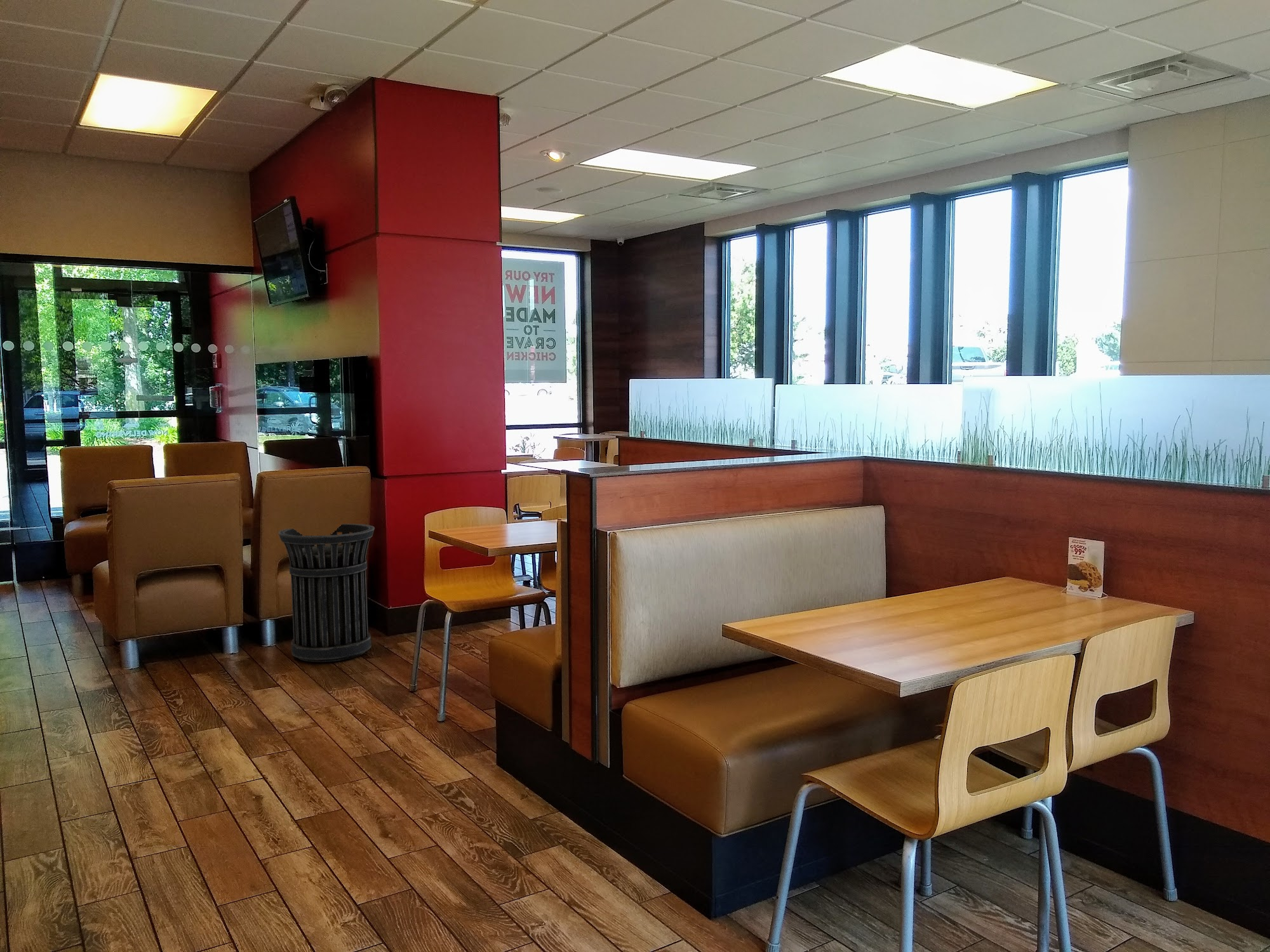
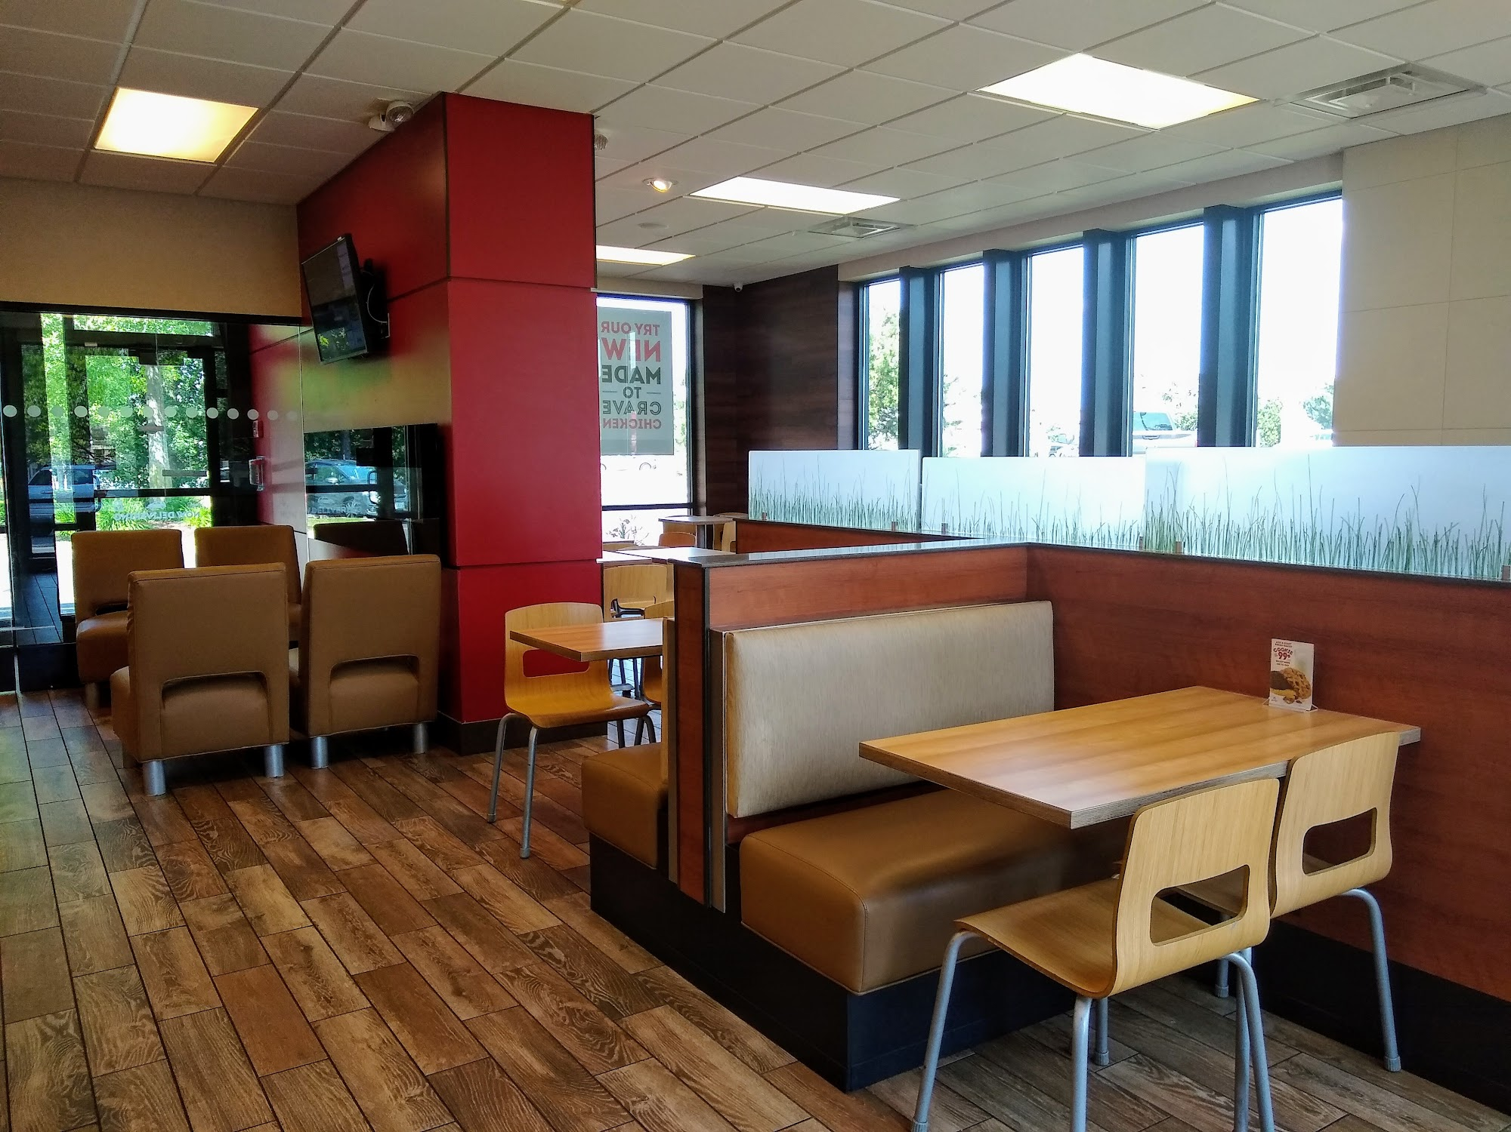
- trash can [277,523,375,663]
